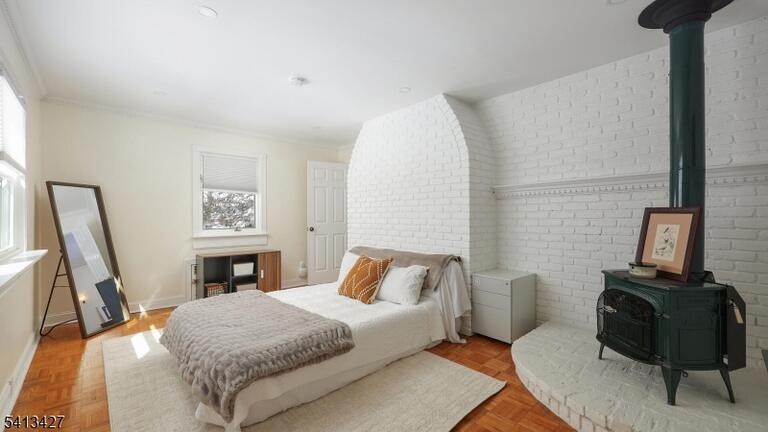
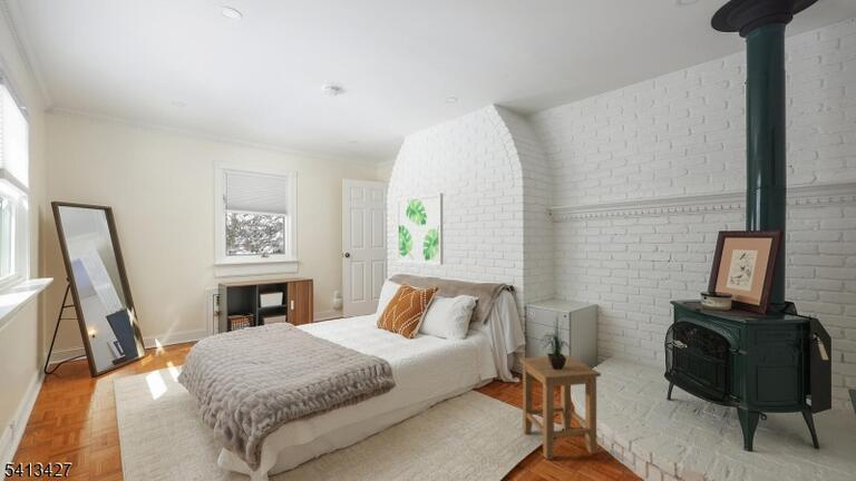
+ wall art [396,192,445,266]
+ potted plant [538,308,572,370]
+ stool [518,354,602,461]
